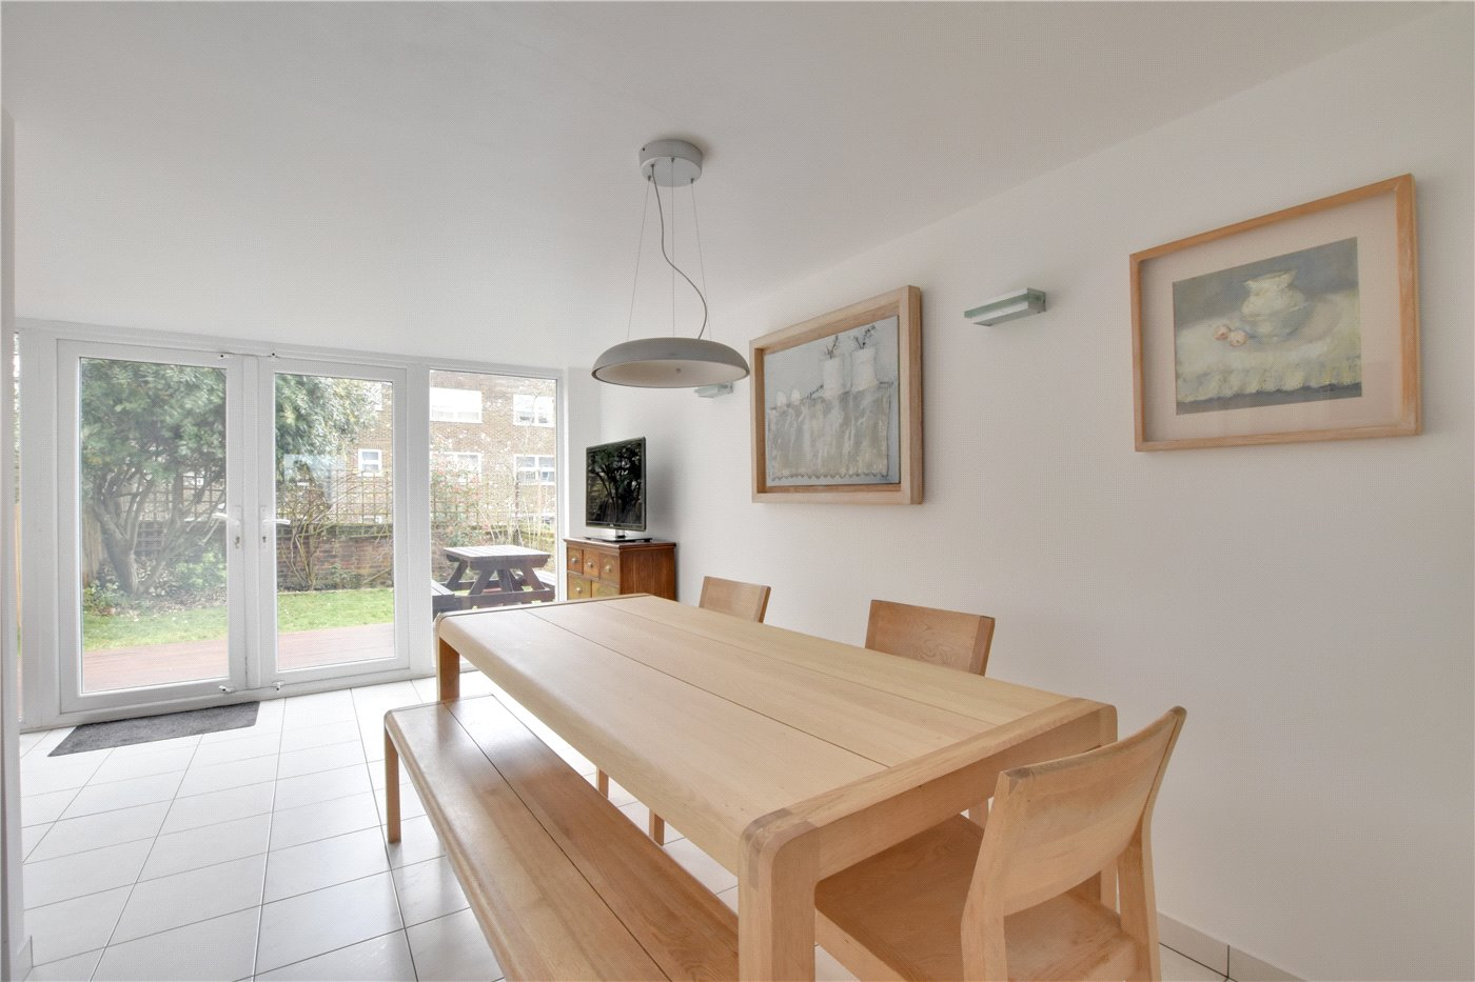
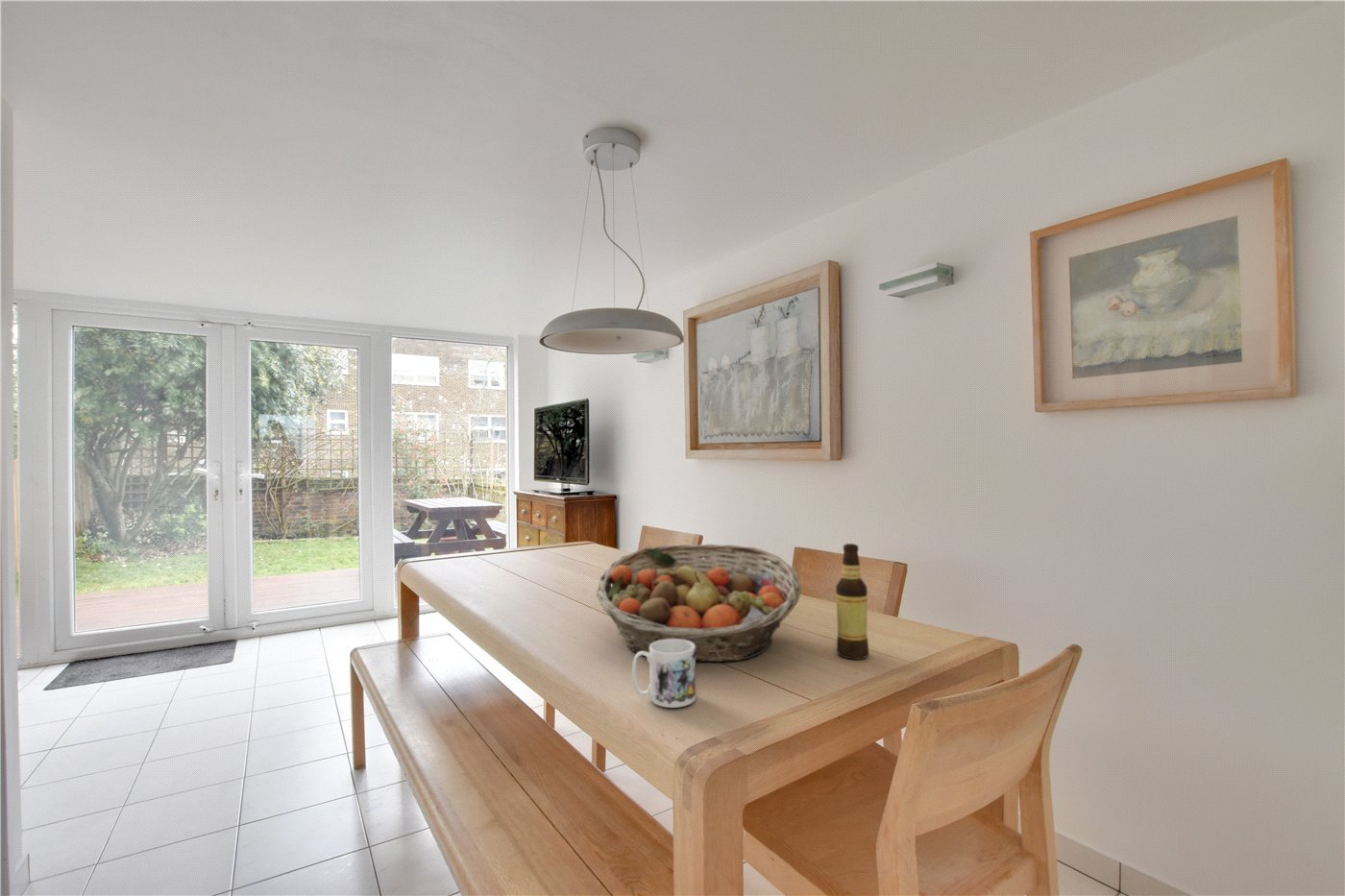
+ fruit basket [595,544,802,663]
+ mug [631,639,697,709]
+ bottle [835,543,869,661]
